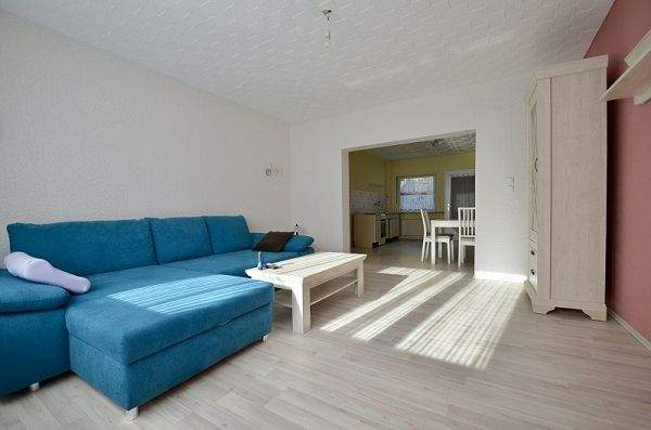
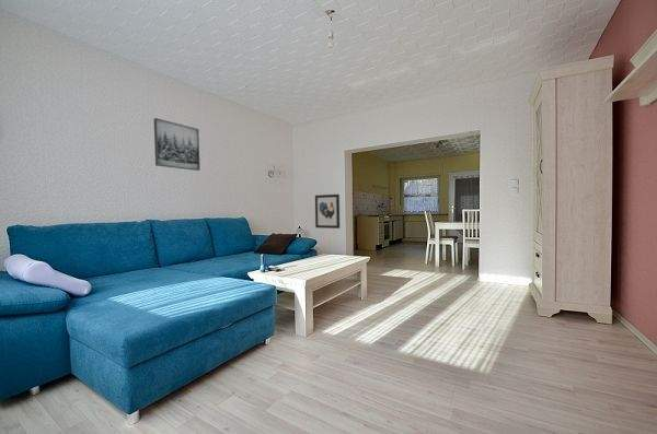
+ wall art [314,193,341,230]
+ wall art [153,117,201,172]
